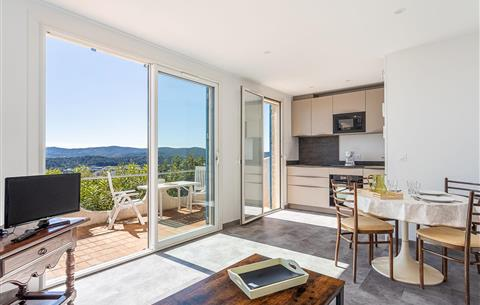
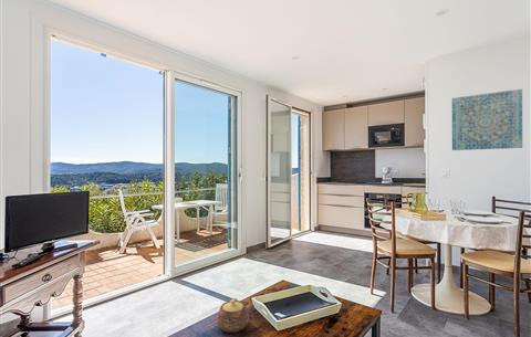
+ wall art [451,88,523,151]
+ teapot [216,297,250,334]
